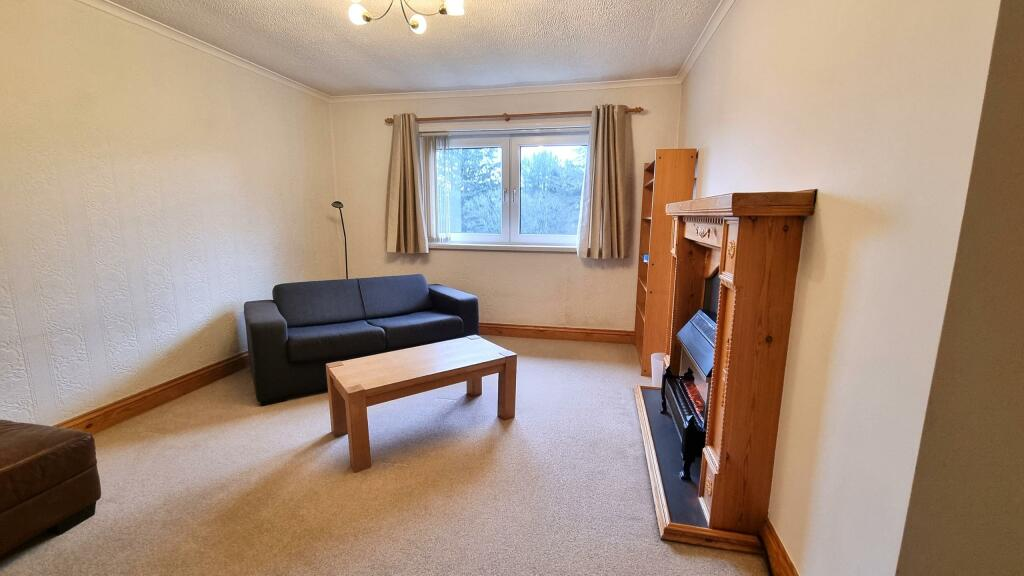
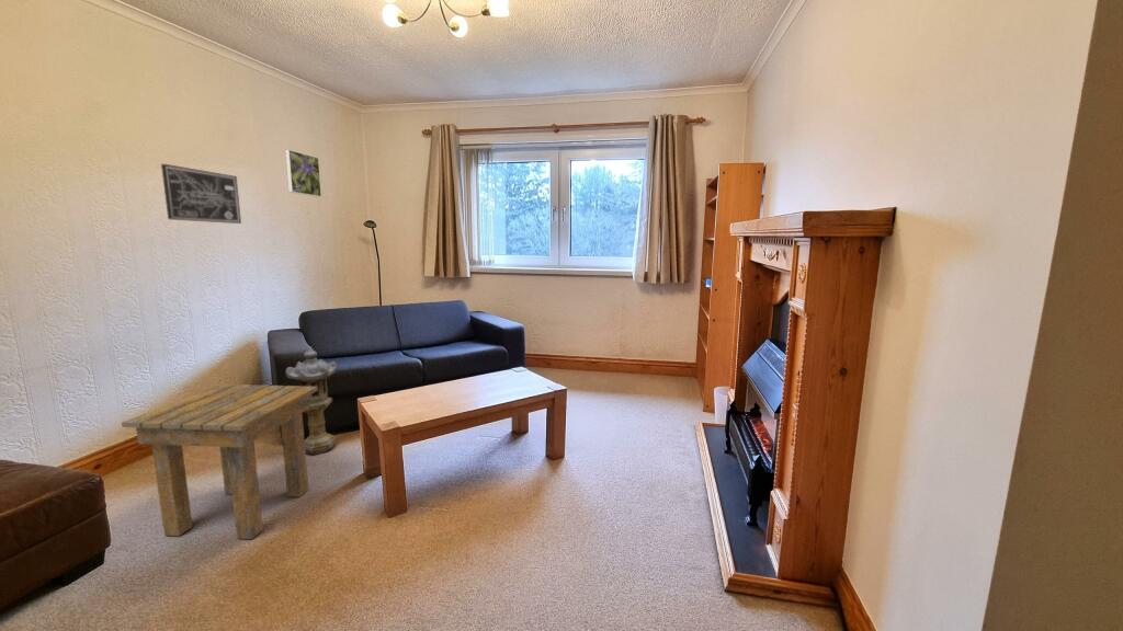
+ side table [121,383,318,540]
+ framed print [284,149,322,198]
+ wall art [160,163,242,225]
+ lantern [285,346,338,457]
